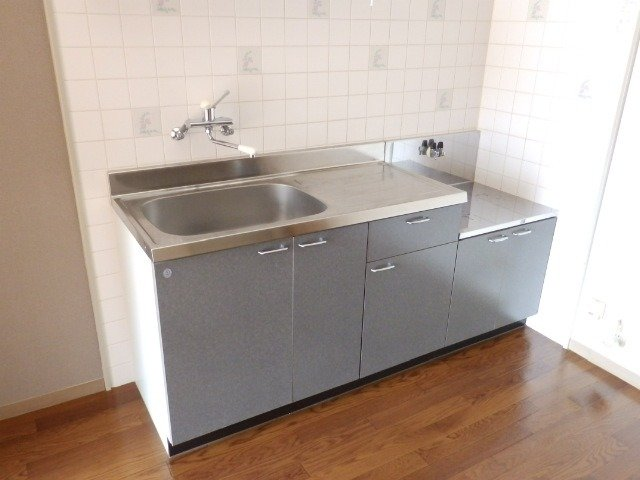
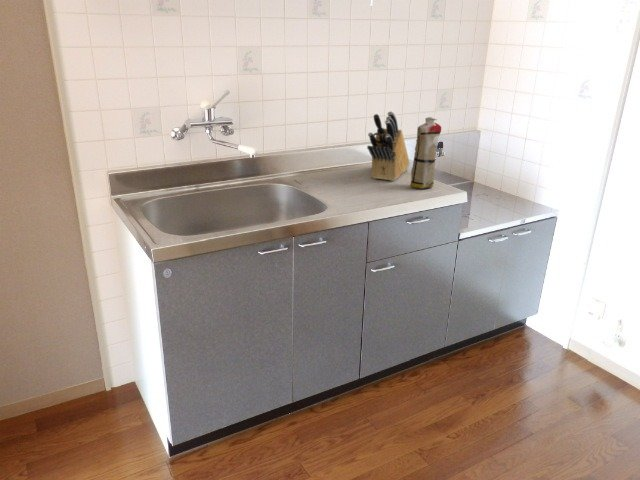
+ knife block [366,110,411,182]
+ dress [410,116,442,189]
